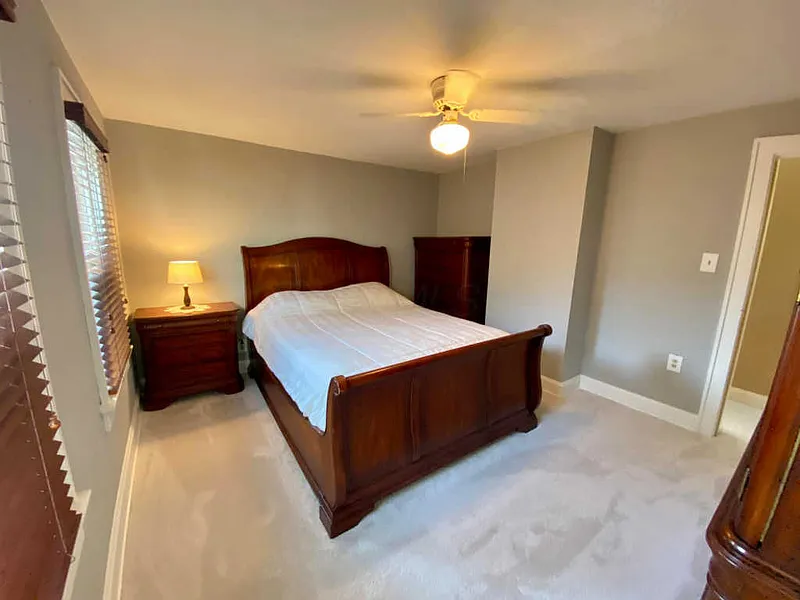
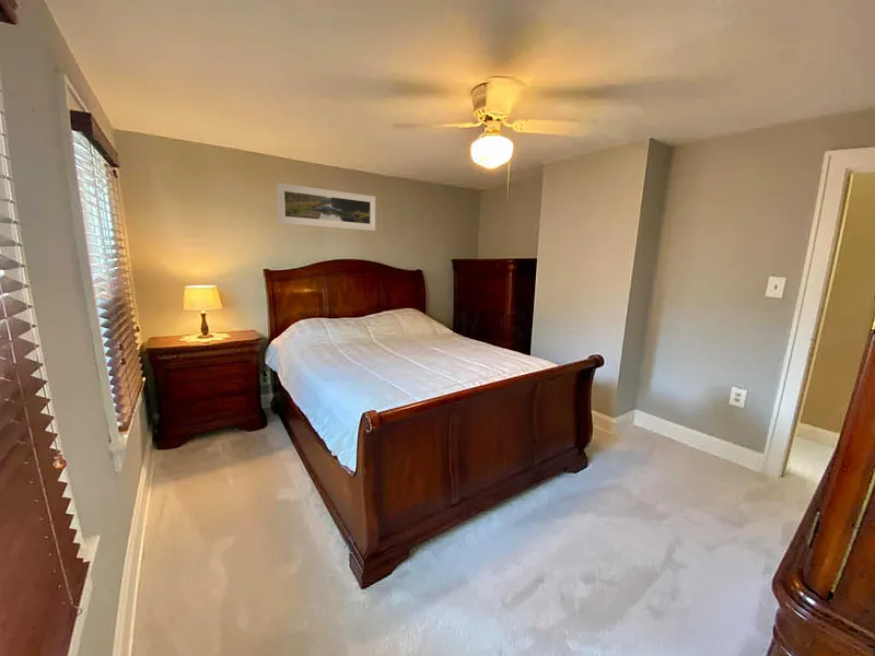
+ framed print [276,181,376,232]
